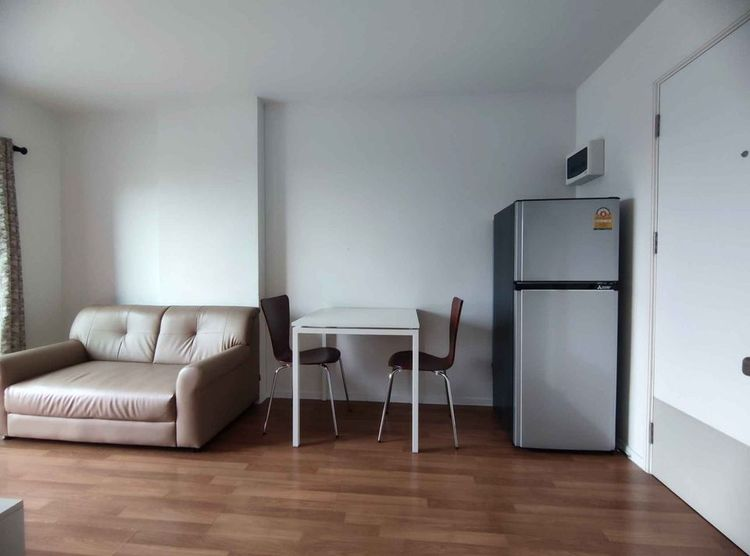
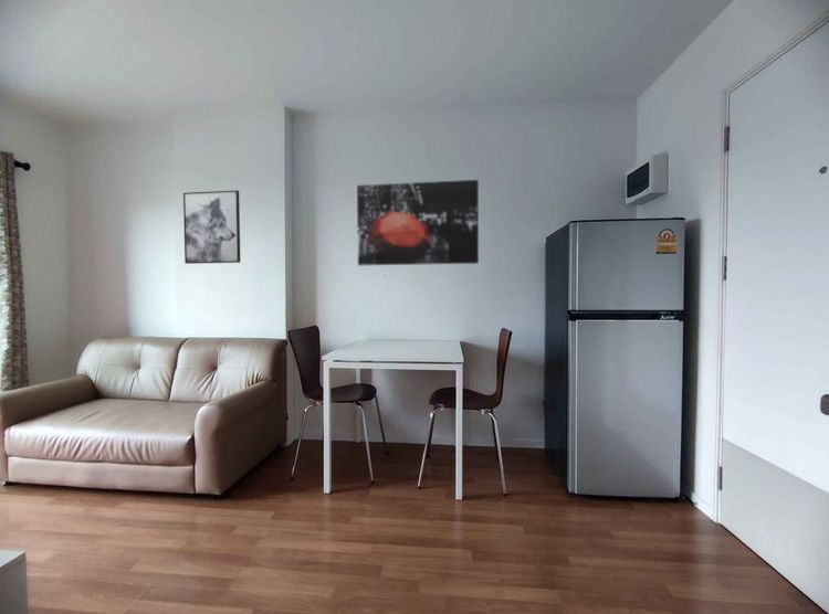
+ wall art [182,189,242,265]
+ wall art [356,179,480,266]
